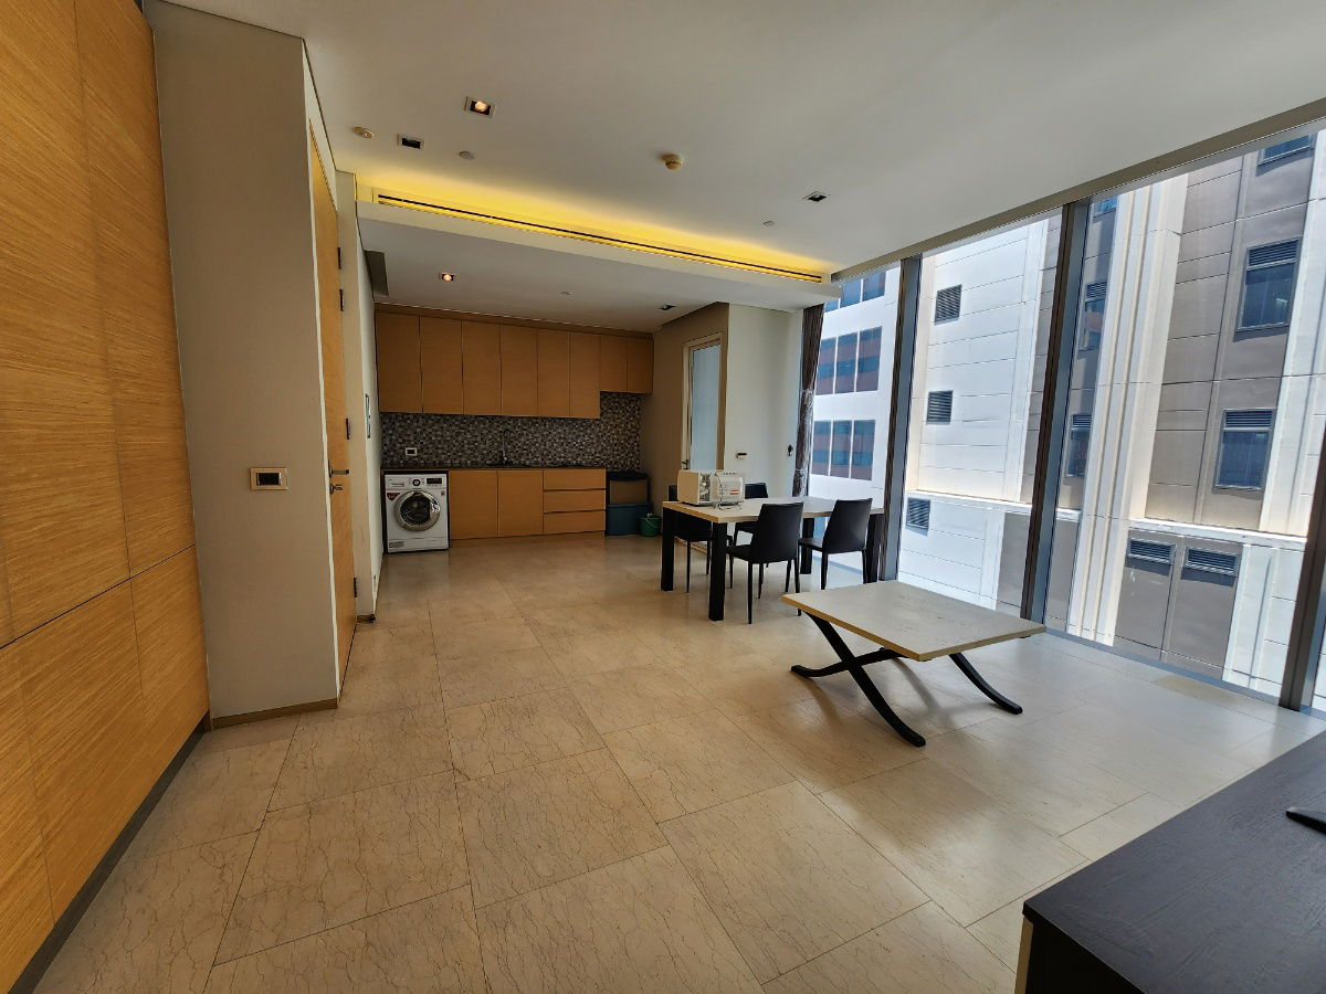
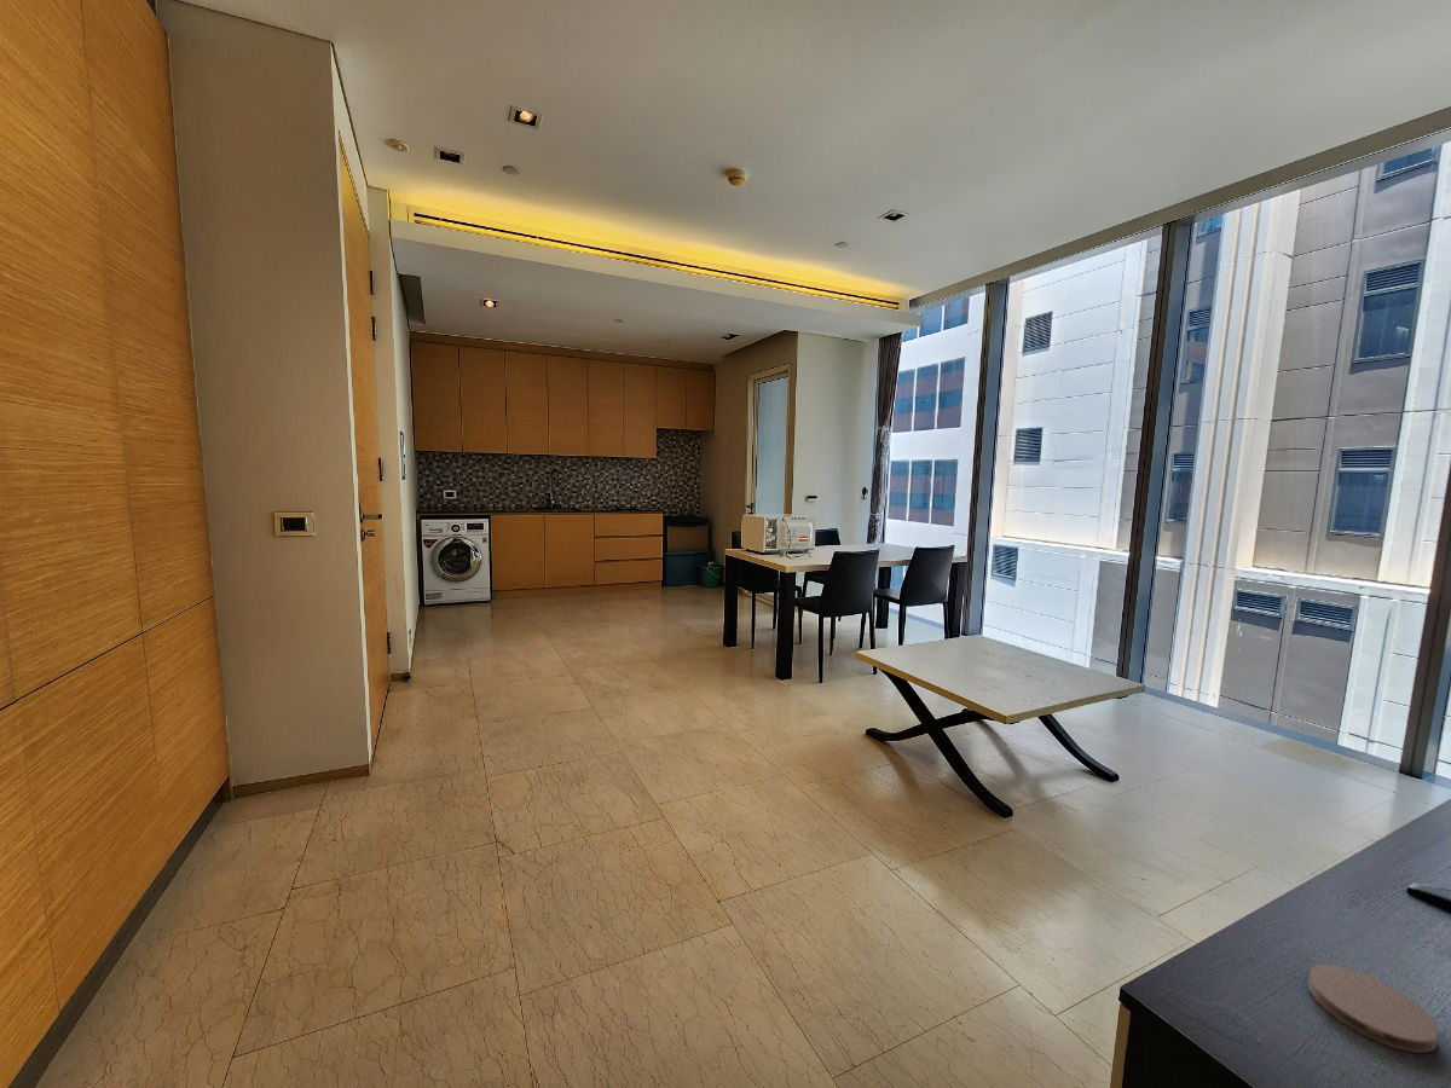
+ coaster [1306,963,1440,1054]
